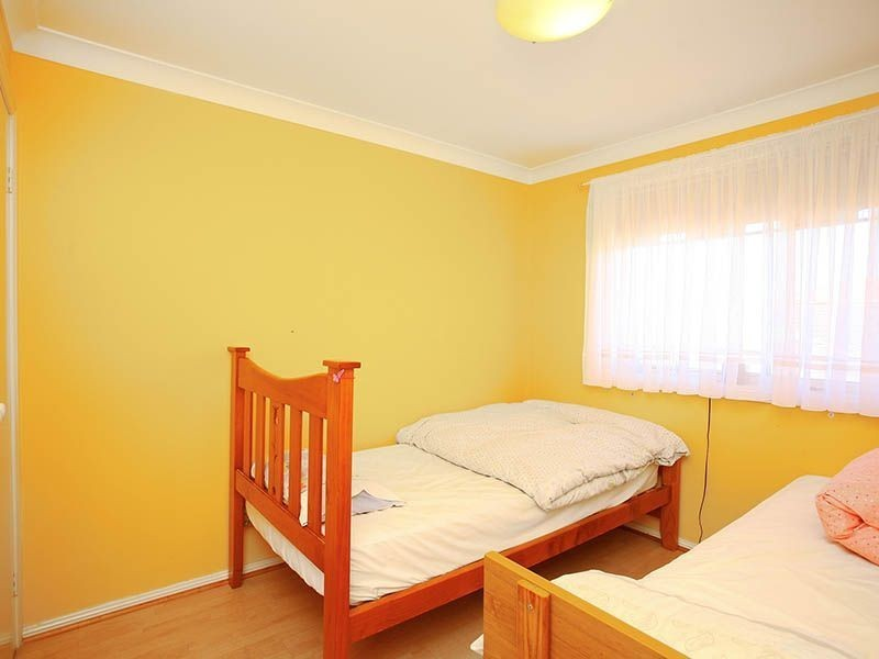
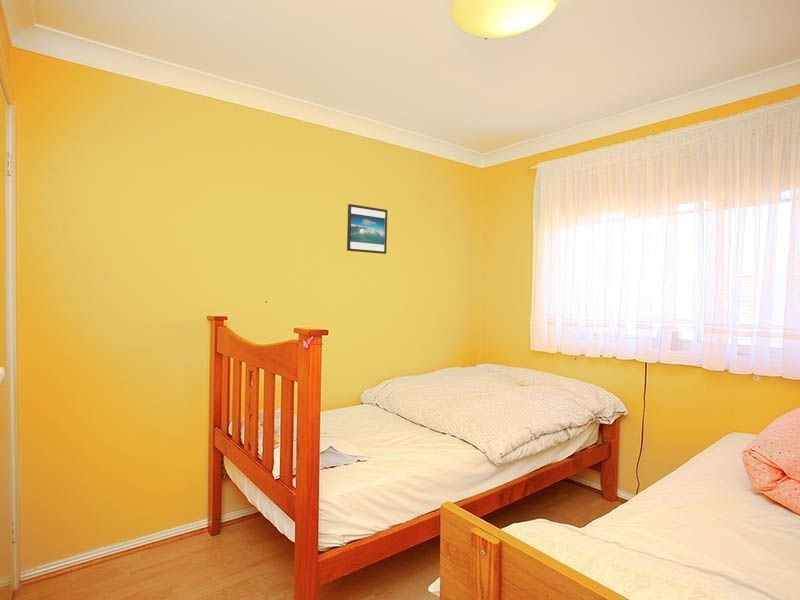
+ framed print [346,203,388,255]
